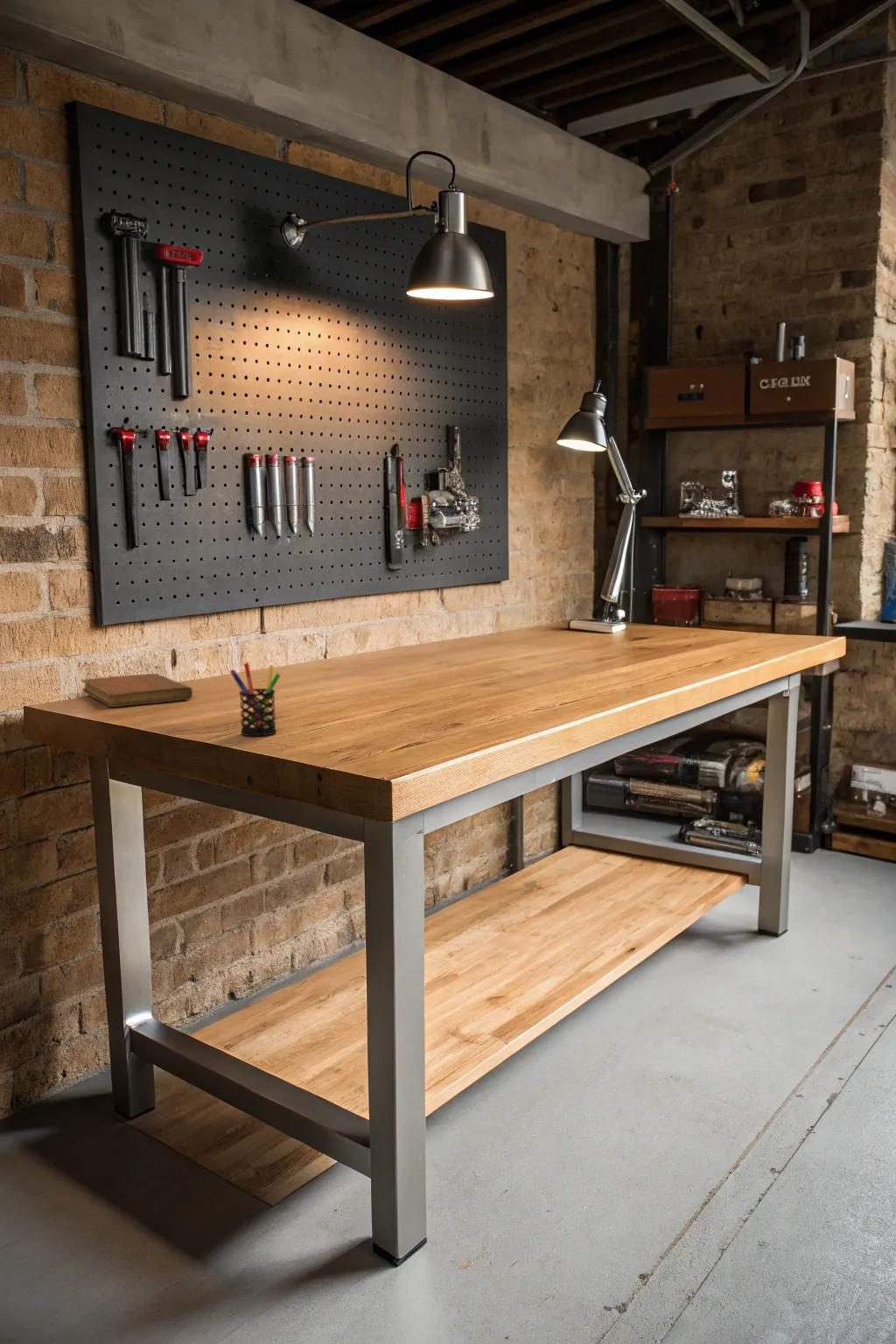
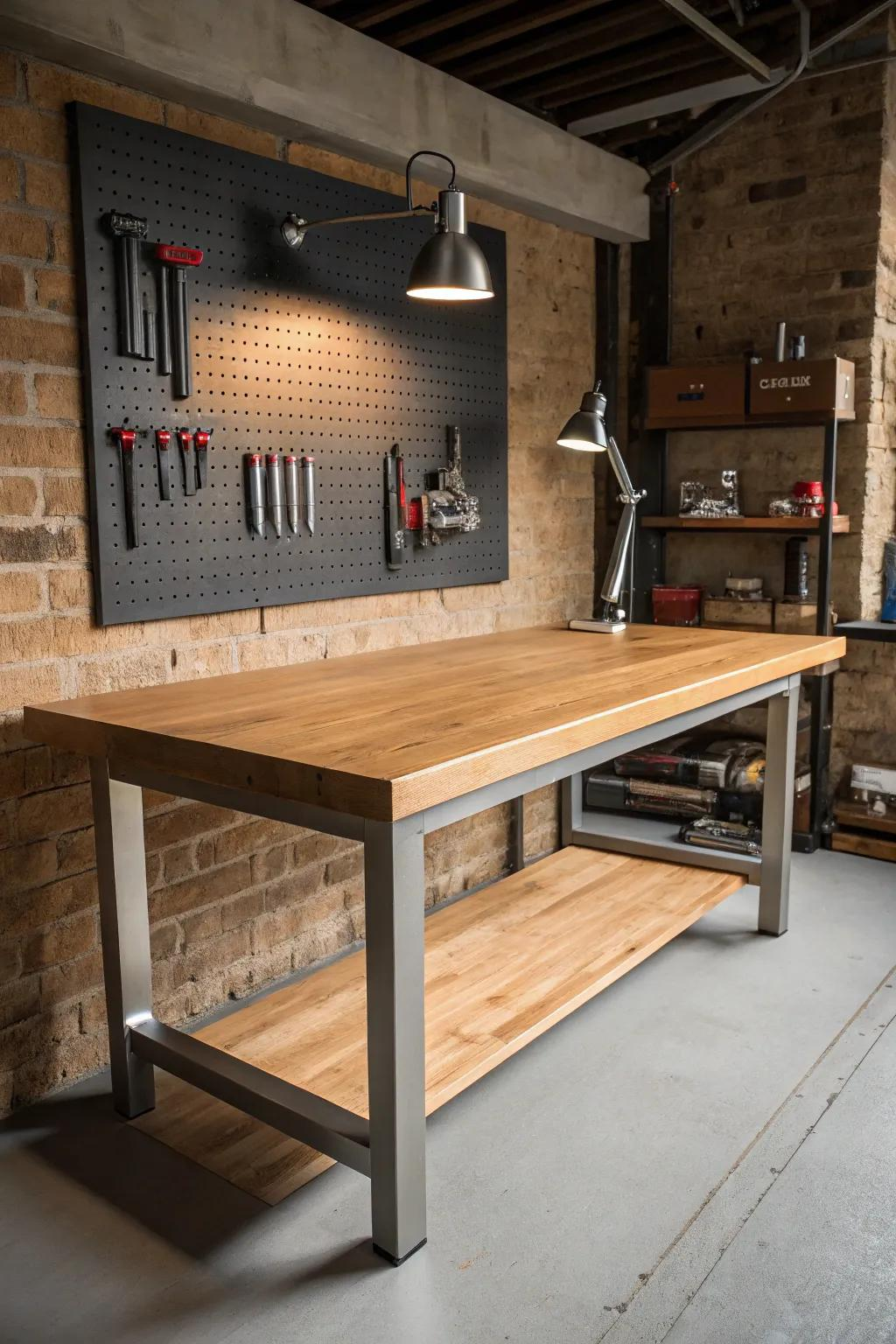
- notebook [81,673,193,708]
- pen holder [229,662,281,737]
